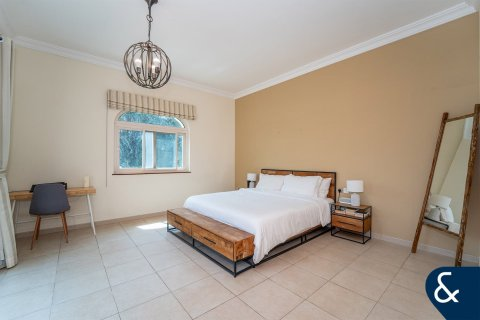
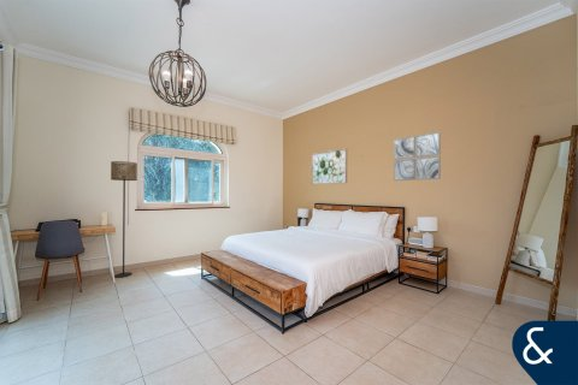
+ floor lamp [110,160,138,279]
+ wall art [393,131,442,182]
+ wall art [311,147,348,185]
